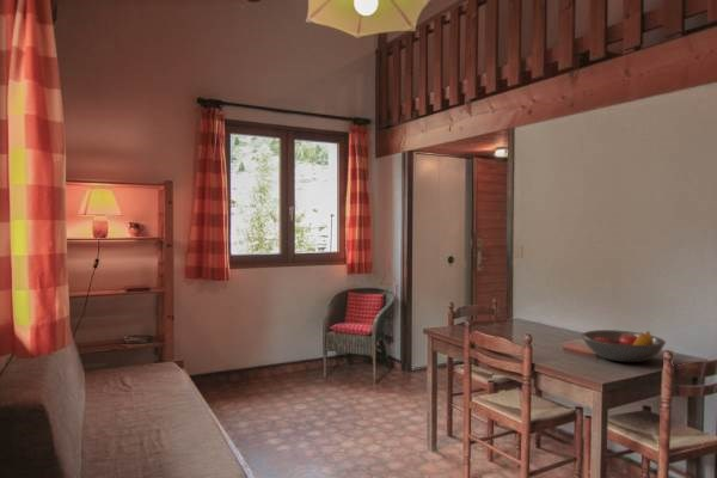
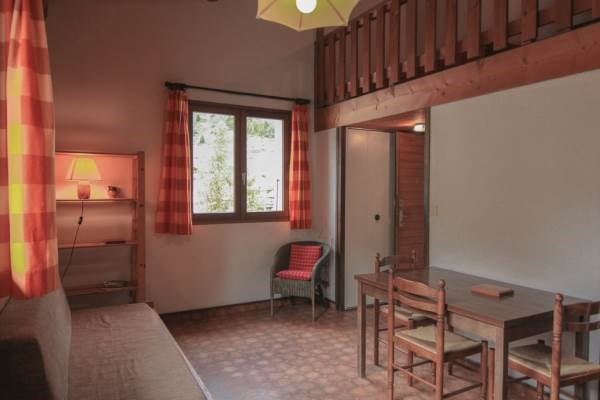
- fruit bowl [581,329,667,363]
